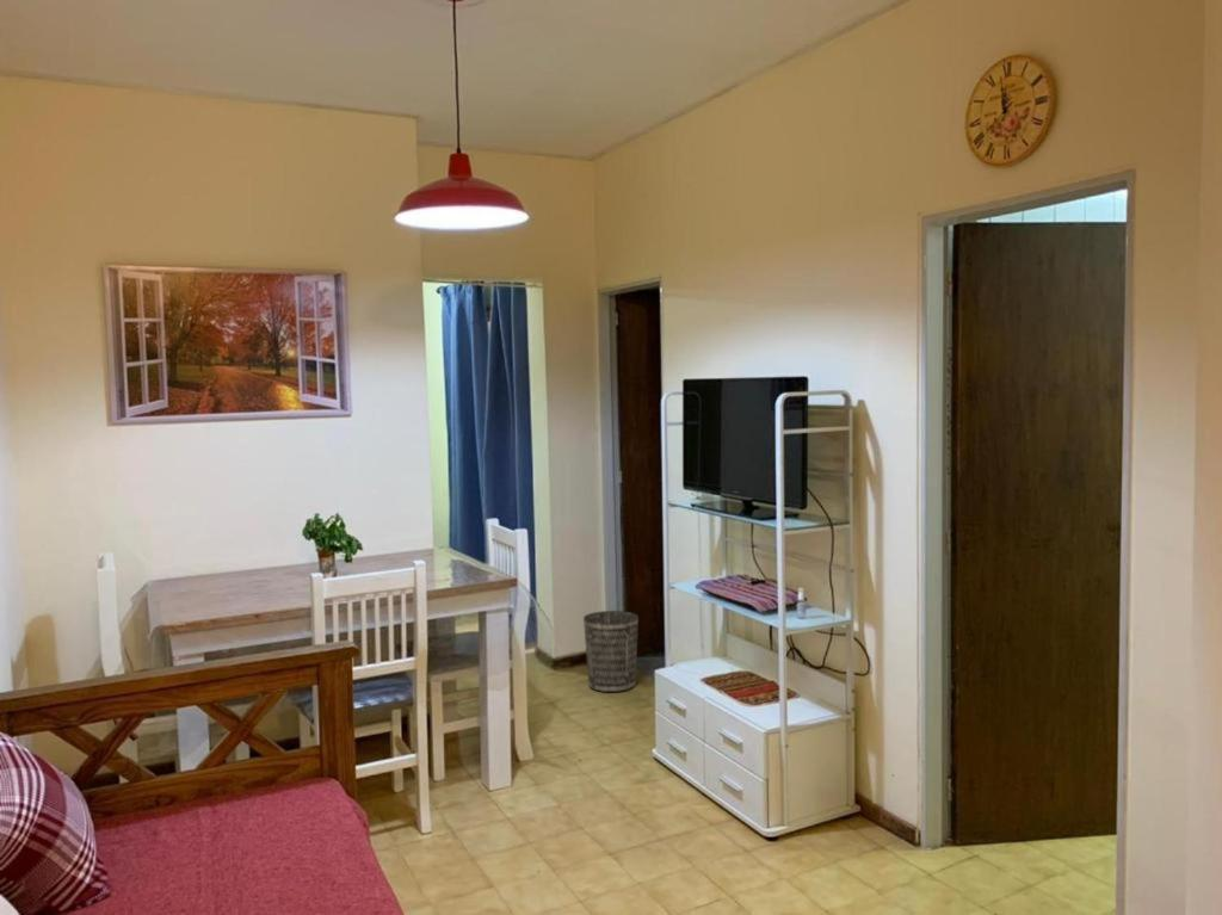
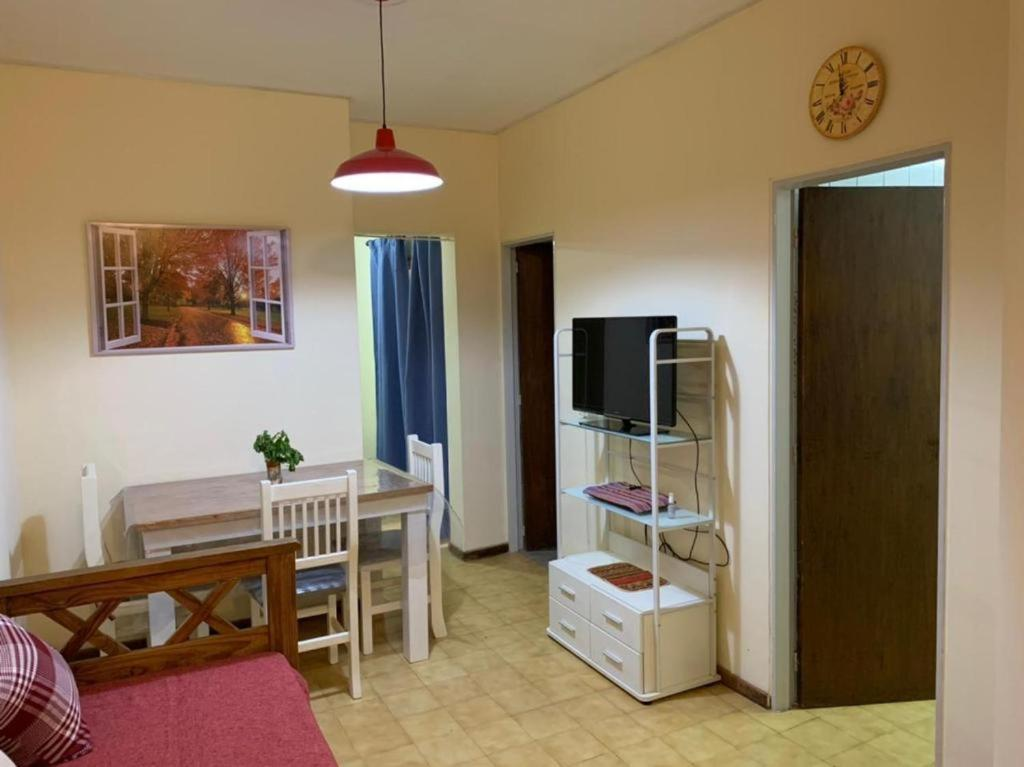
- wastebasket [582,610,640,693]
